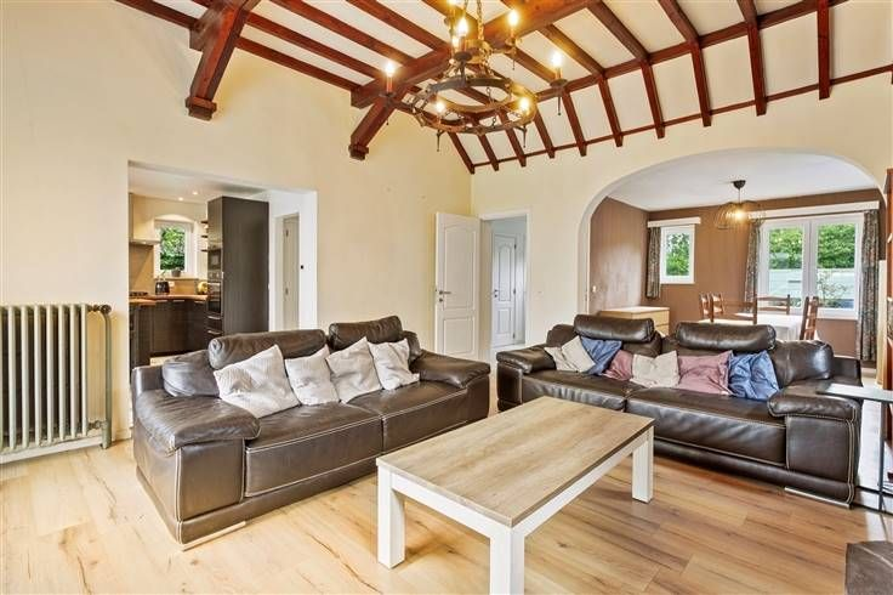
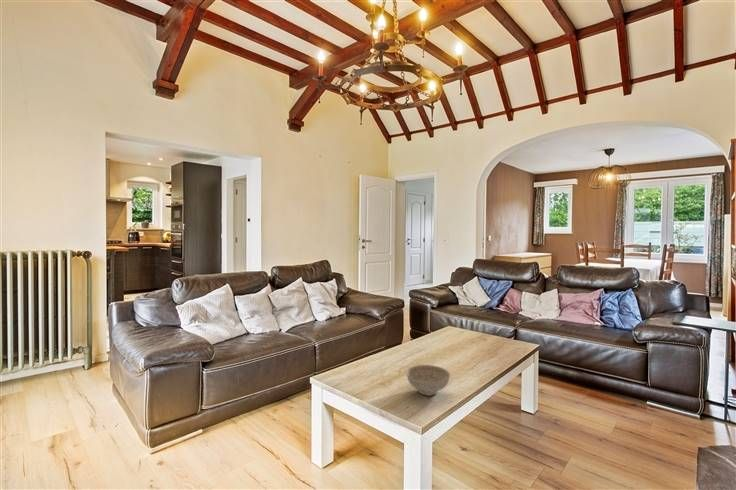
+ decorative bowl [405,364,451,397]
